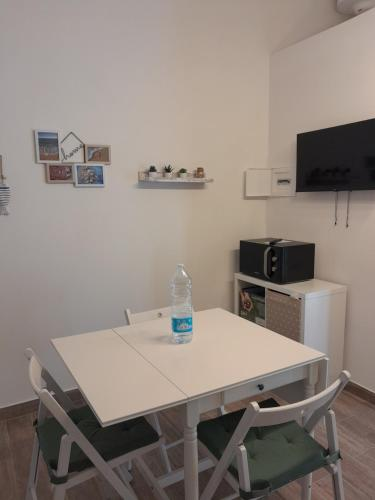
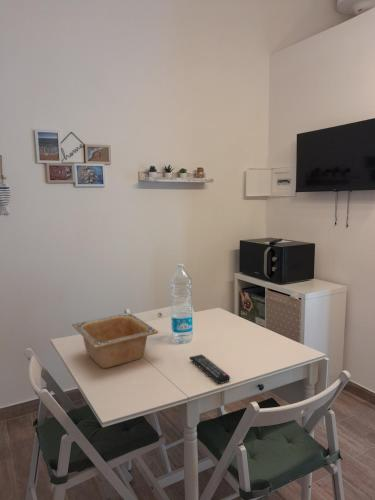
+ serving bowl [71,312,159,369]
+ remote control [188,353,231,385]
